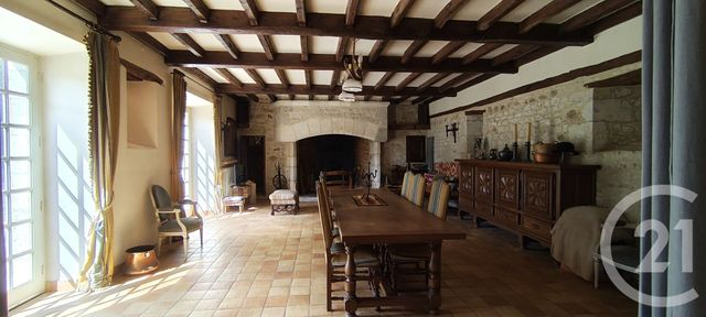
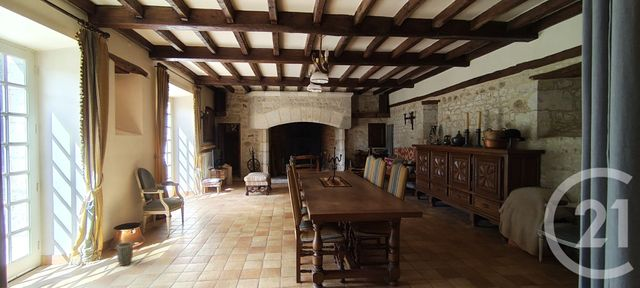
+ plant pot [116,241,134,267]
